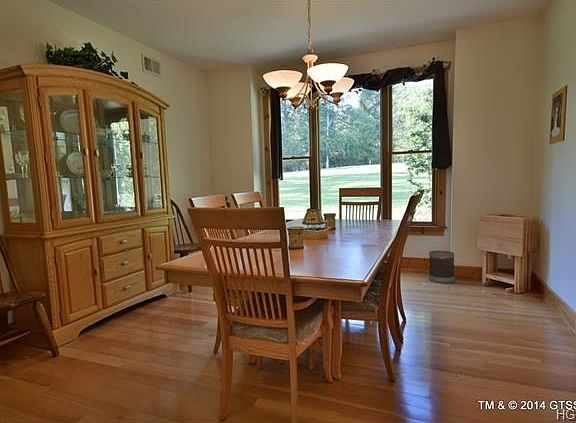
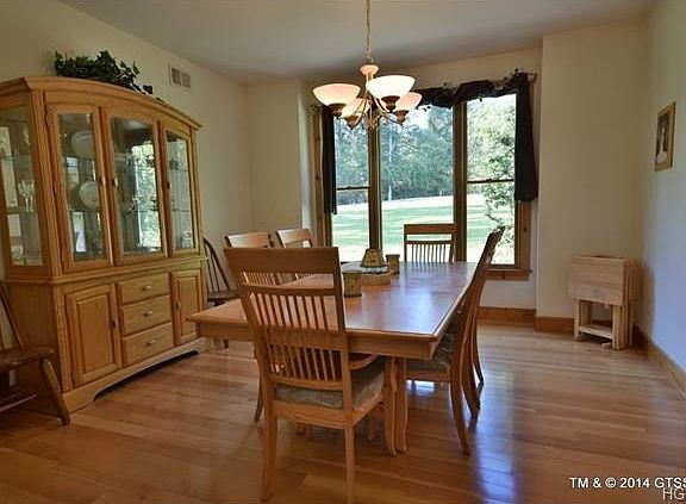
- wastebasket [428,250,455,284]
